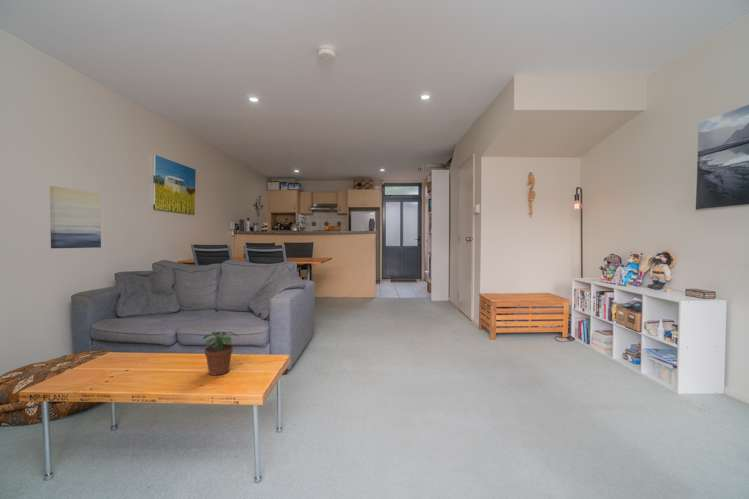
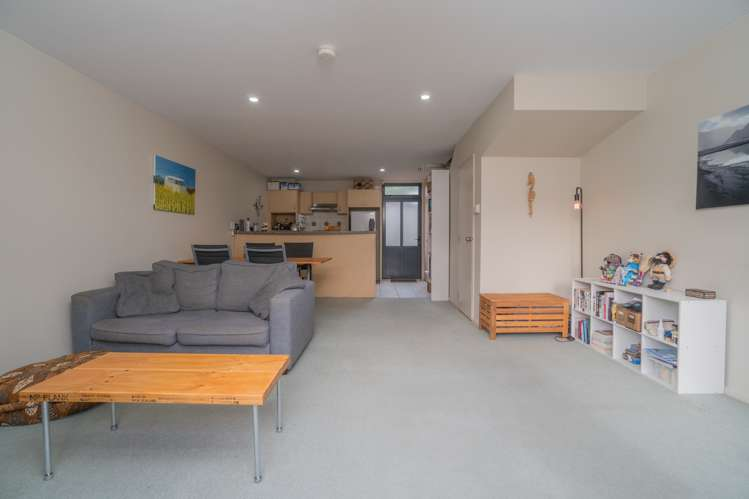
- wall art [49,185,102,249]
- potted plant [202,331,239,376]
